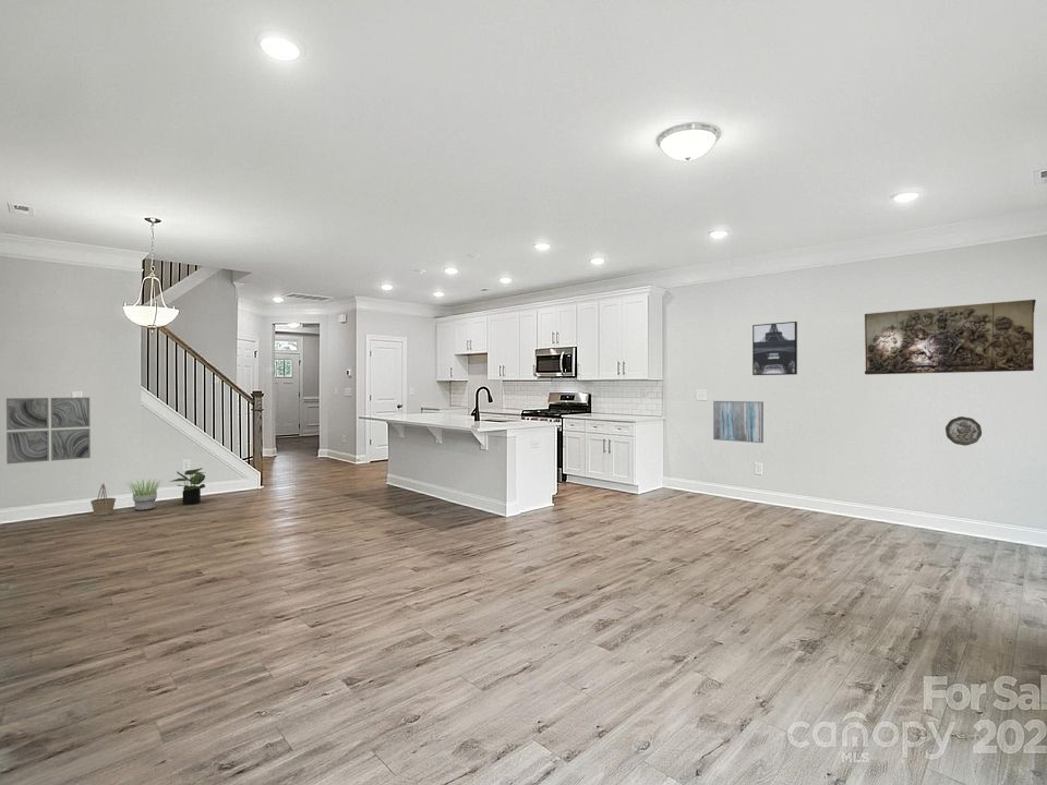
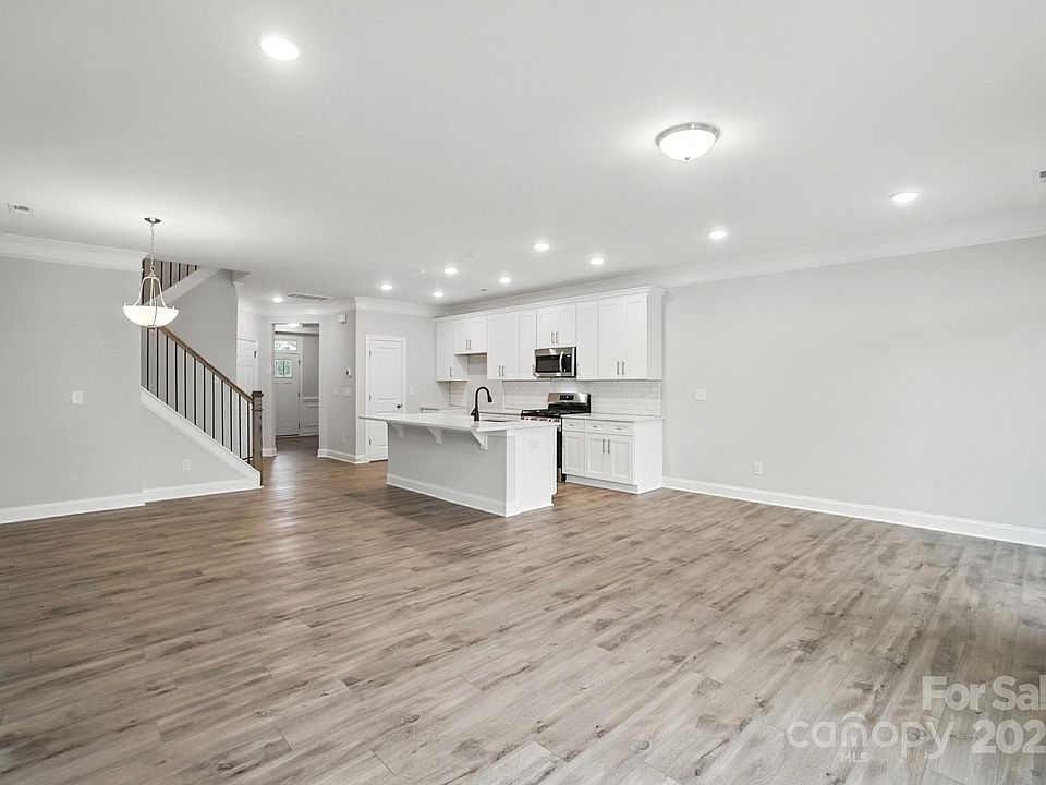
- potted plant [125,479,164,511]
- wall art [5,396,92,464]
- basket [89,483,117,516]
- potted plant [168,467,206,505]
- wall art [751,321,798,376]
- relief panel [864,299,1037,375]
- wall art [712,400,765,444]
- decorative plate [944,415,983,447]
